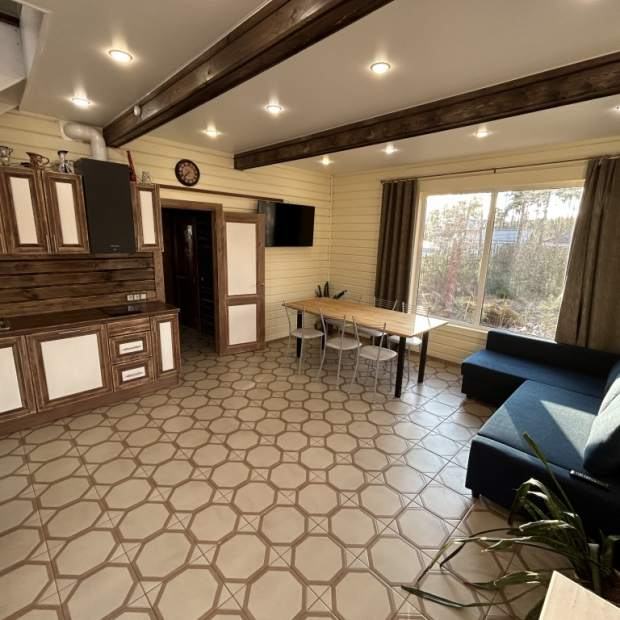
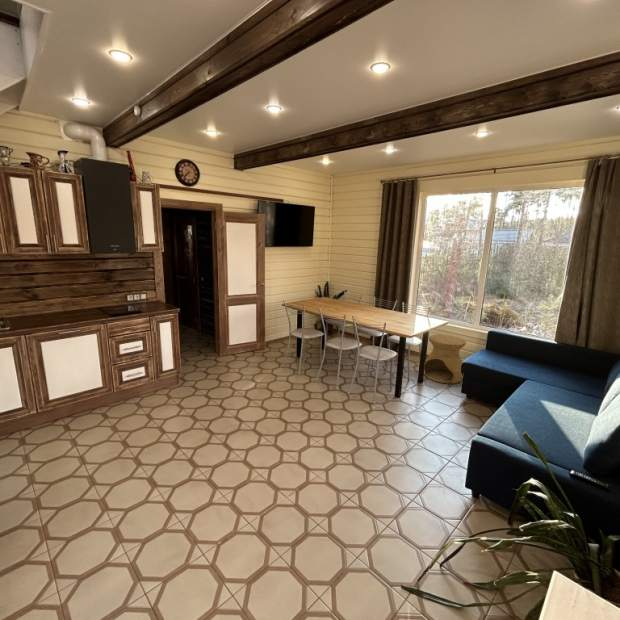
+ side table [424,334,467,385]
